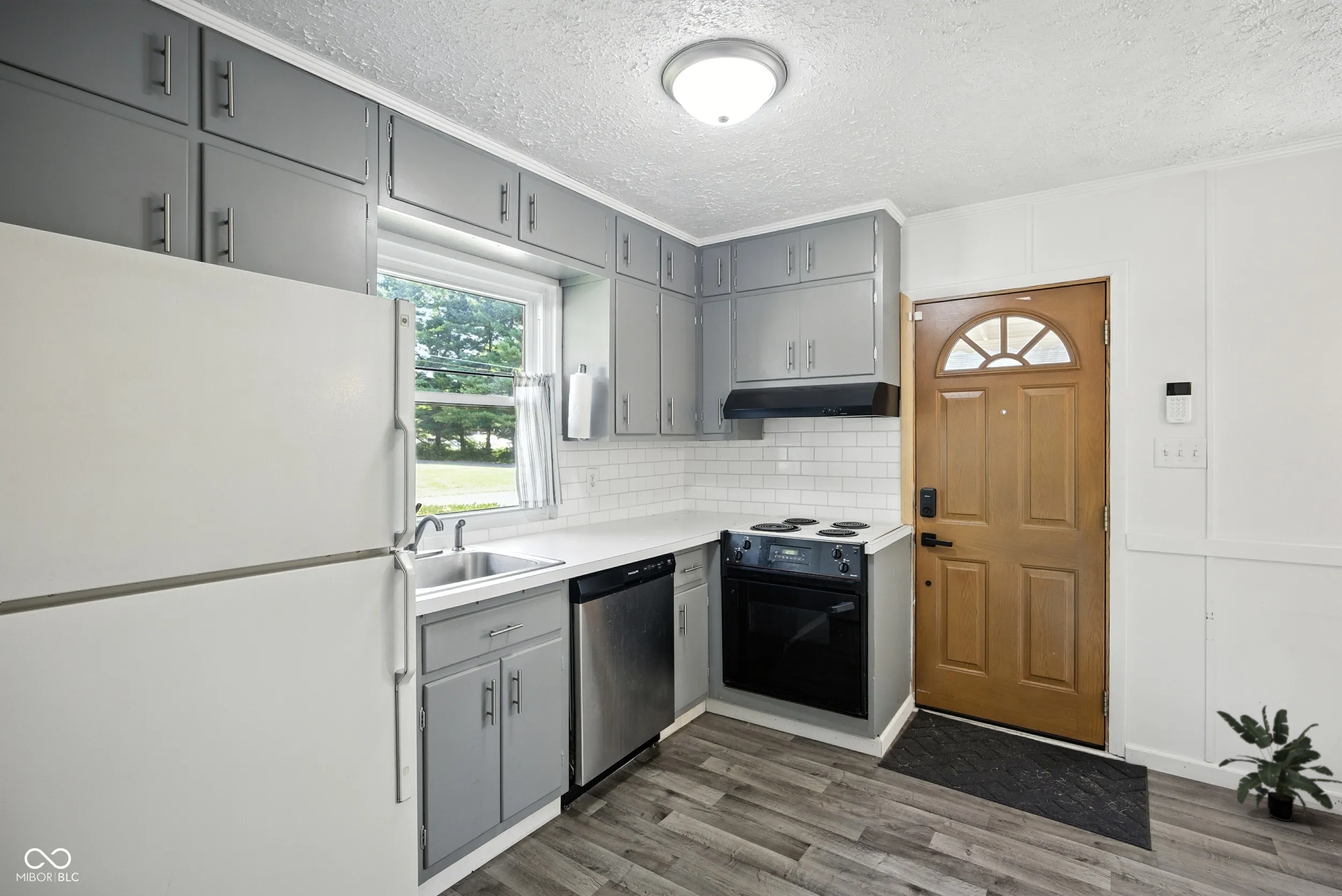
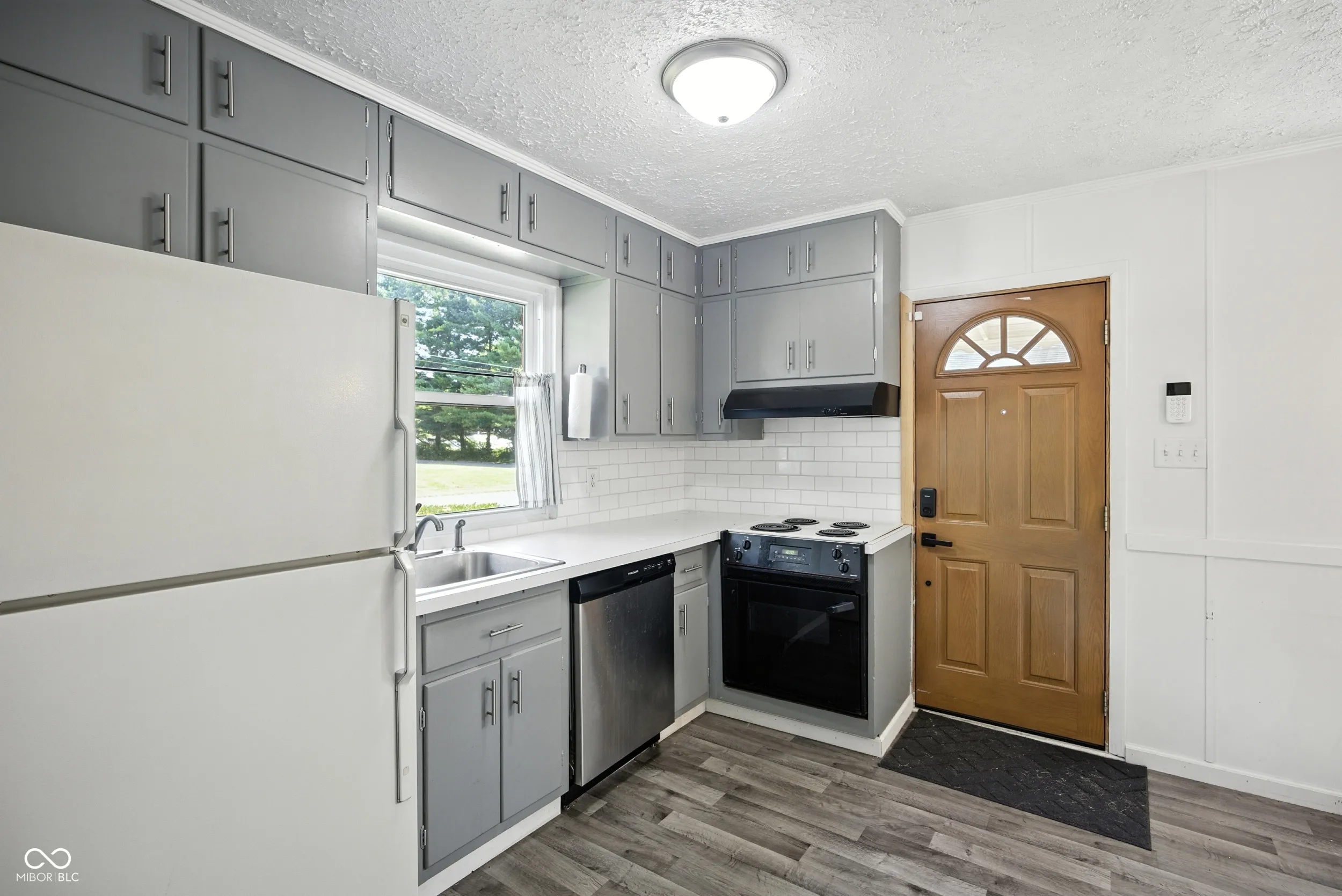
- potted plant [1215,705,1342,822]
